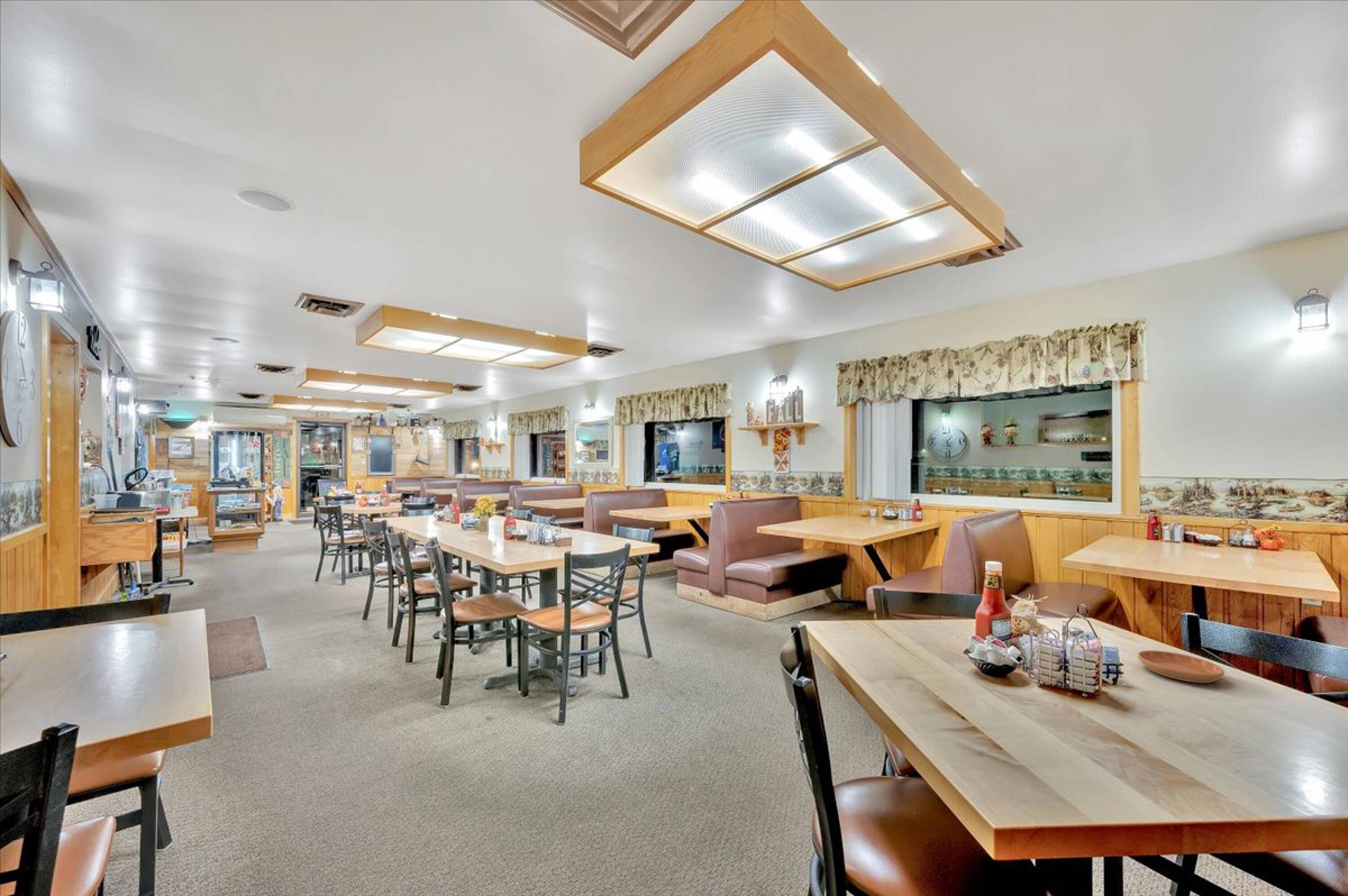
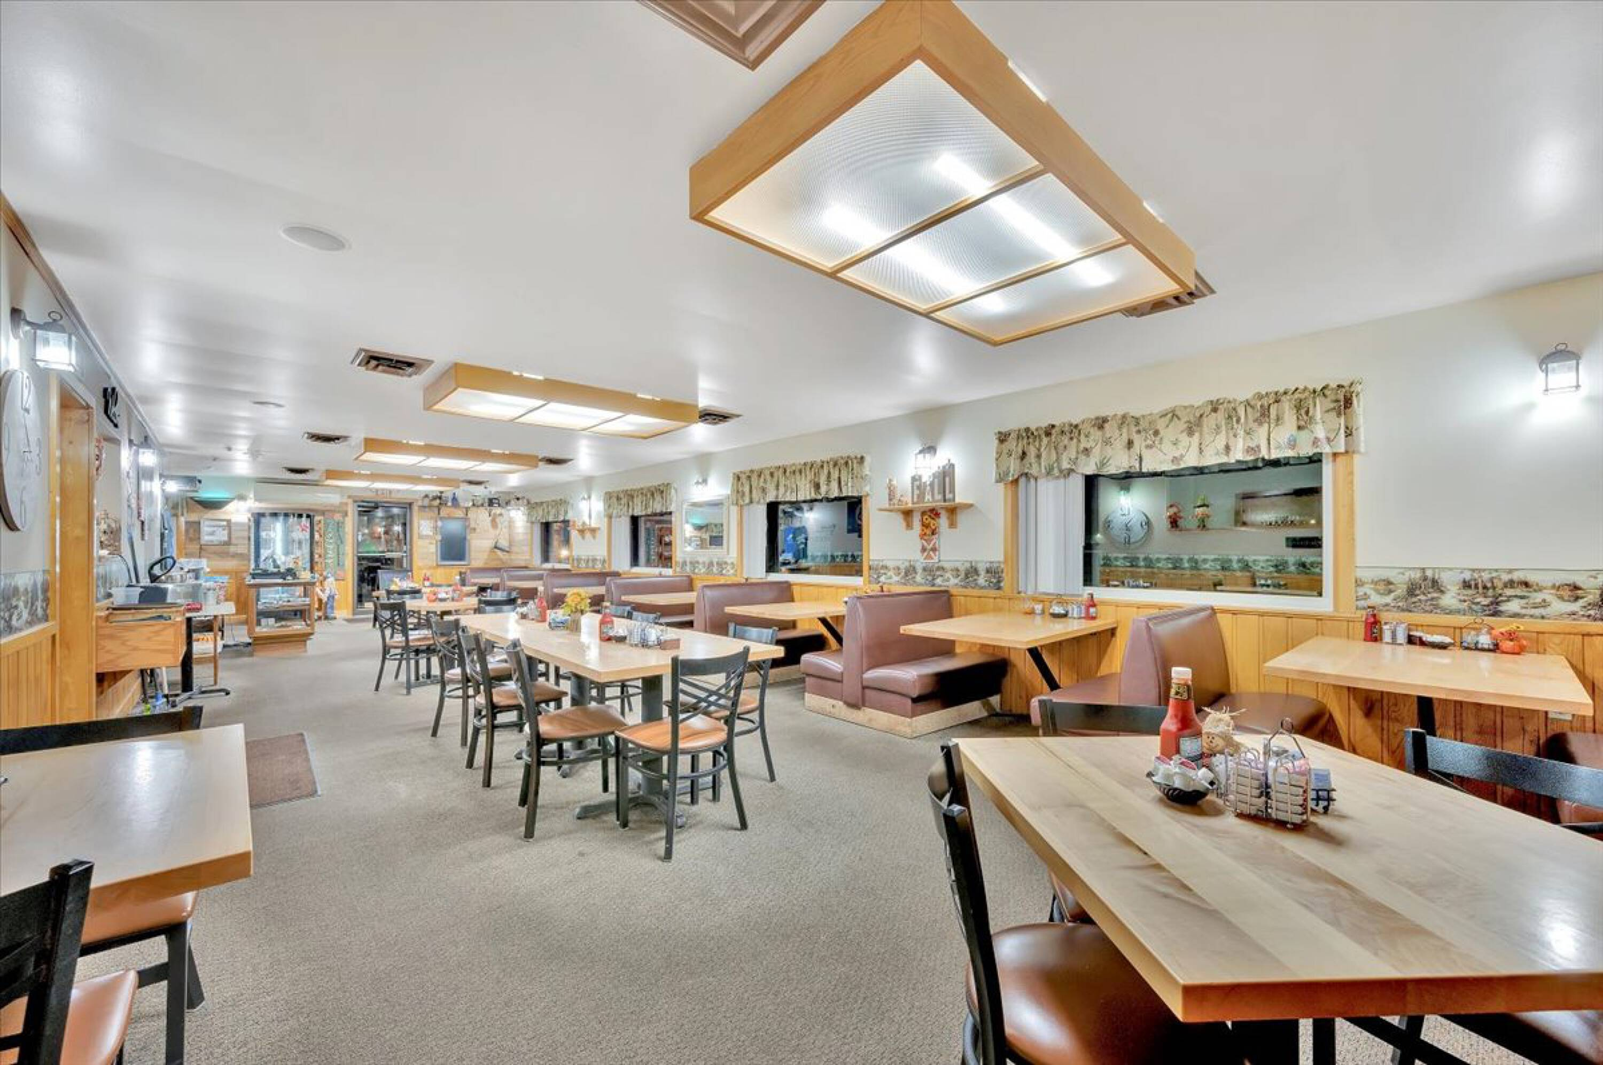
- saucer [1137,650,1225,684]
